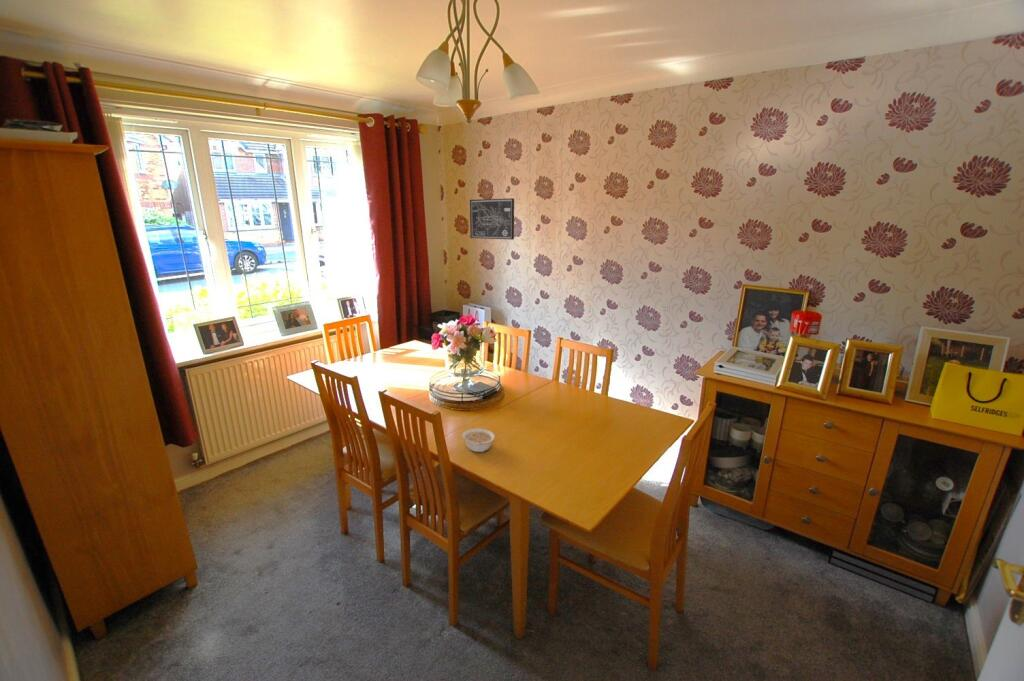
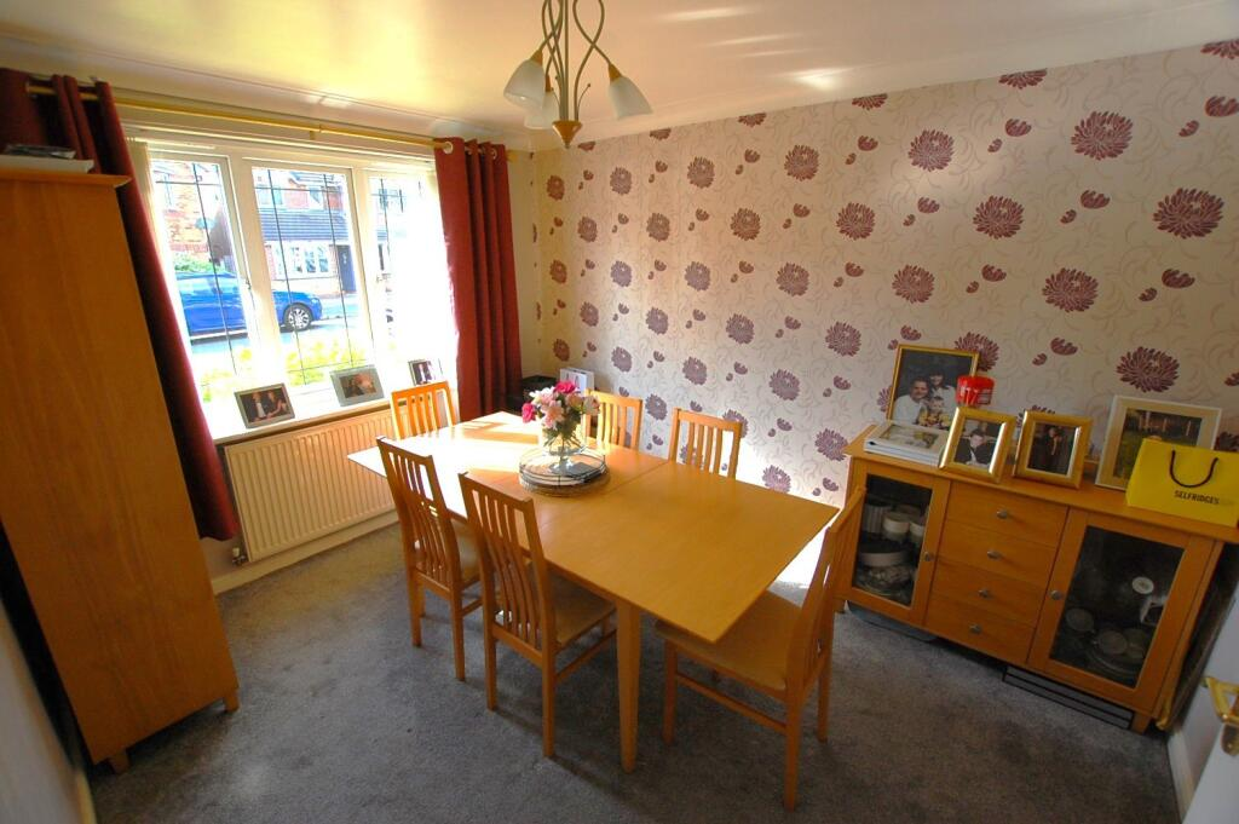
- wall art [469,197,515,241]
- legume [461,428,496,453]
